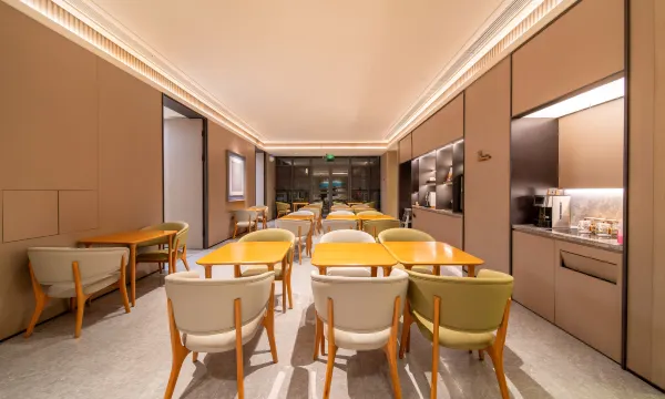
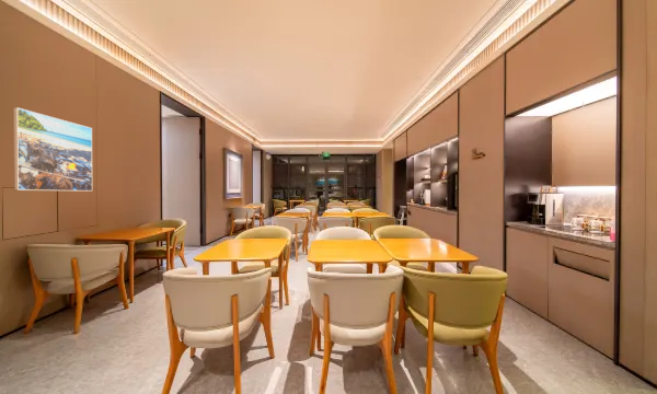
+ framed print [13,106,93,193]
